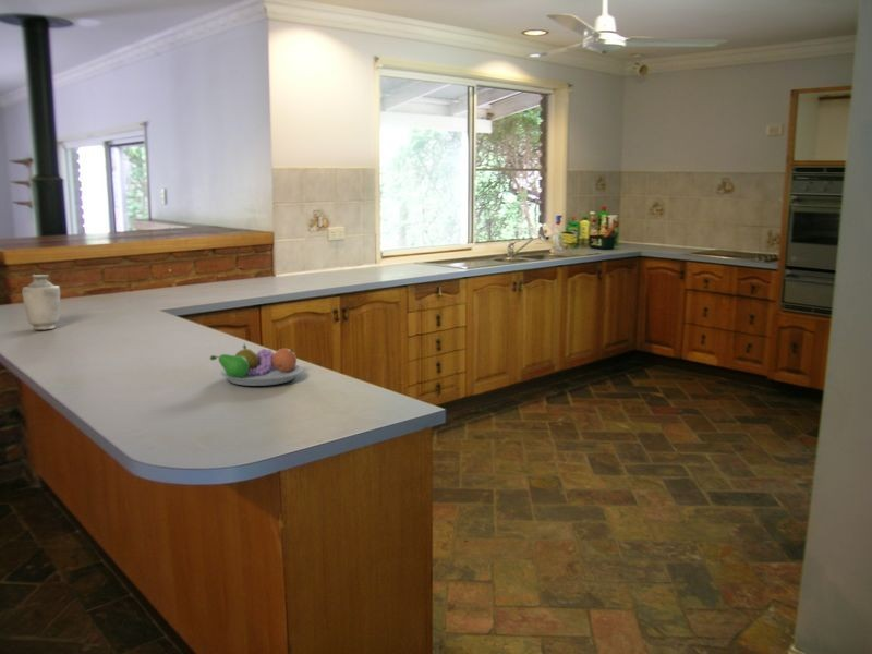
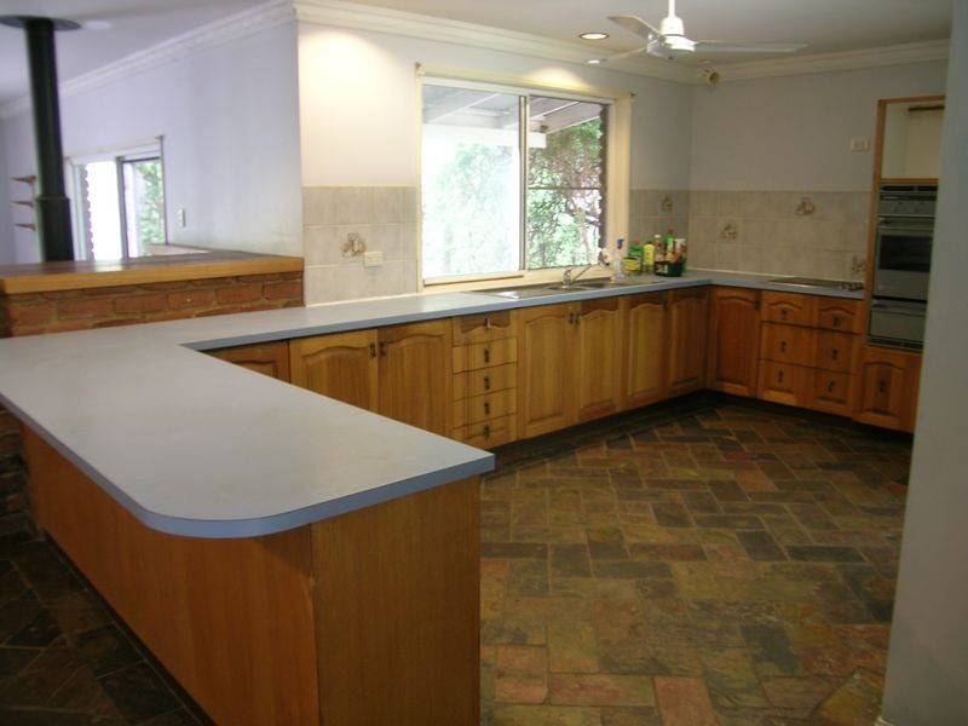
- fruit bowl [209,342,304,387]
- vase [21,274,61,331]
